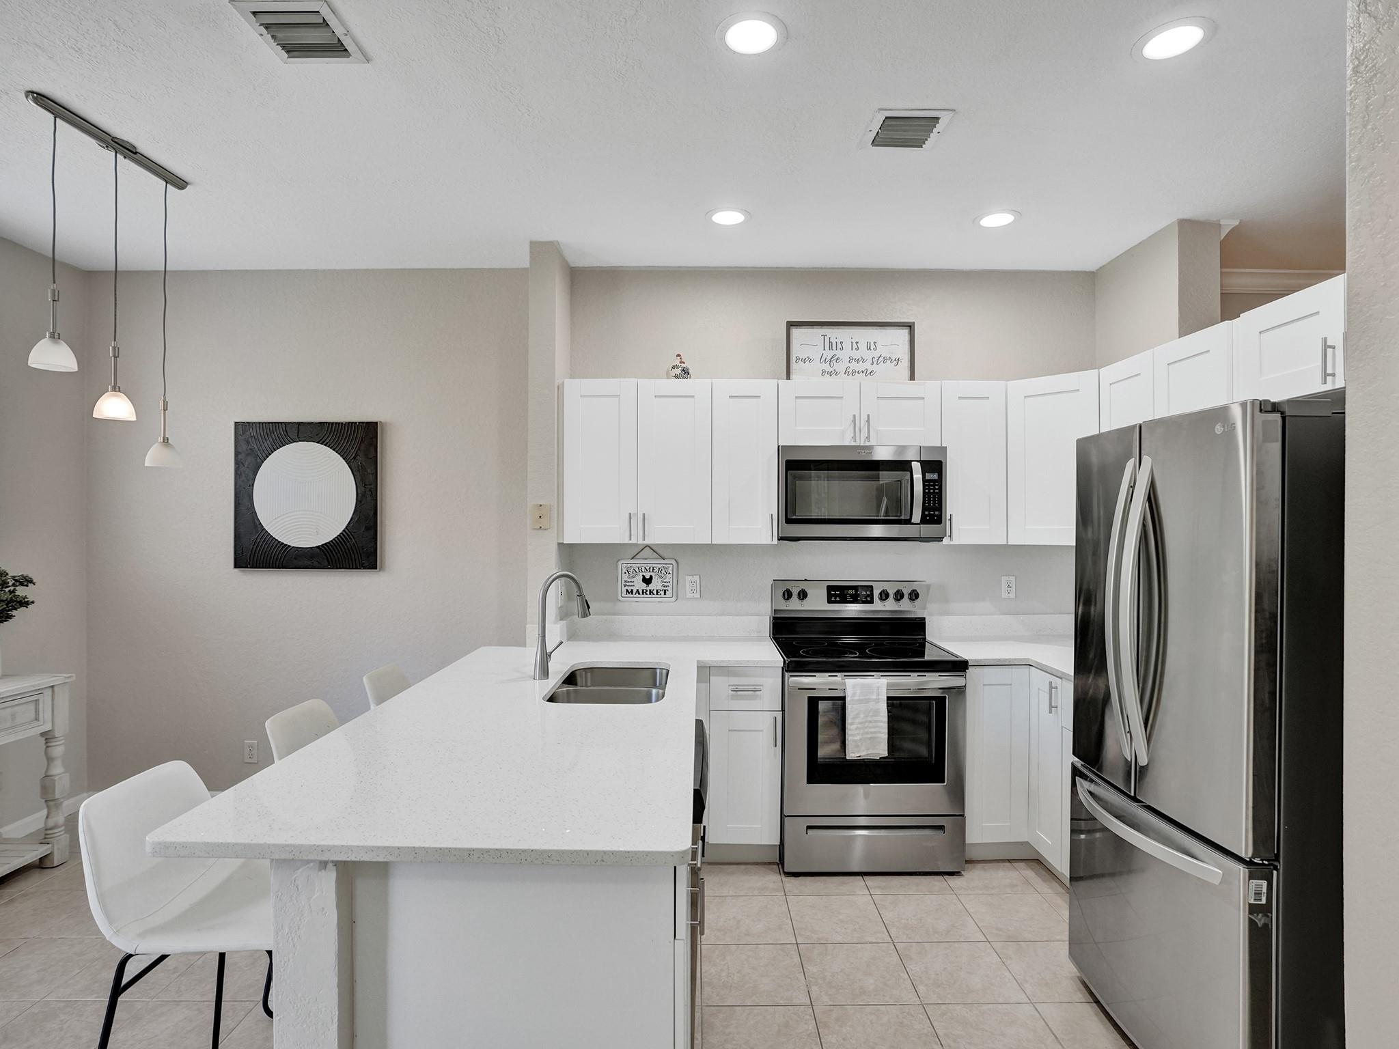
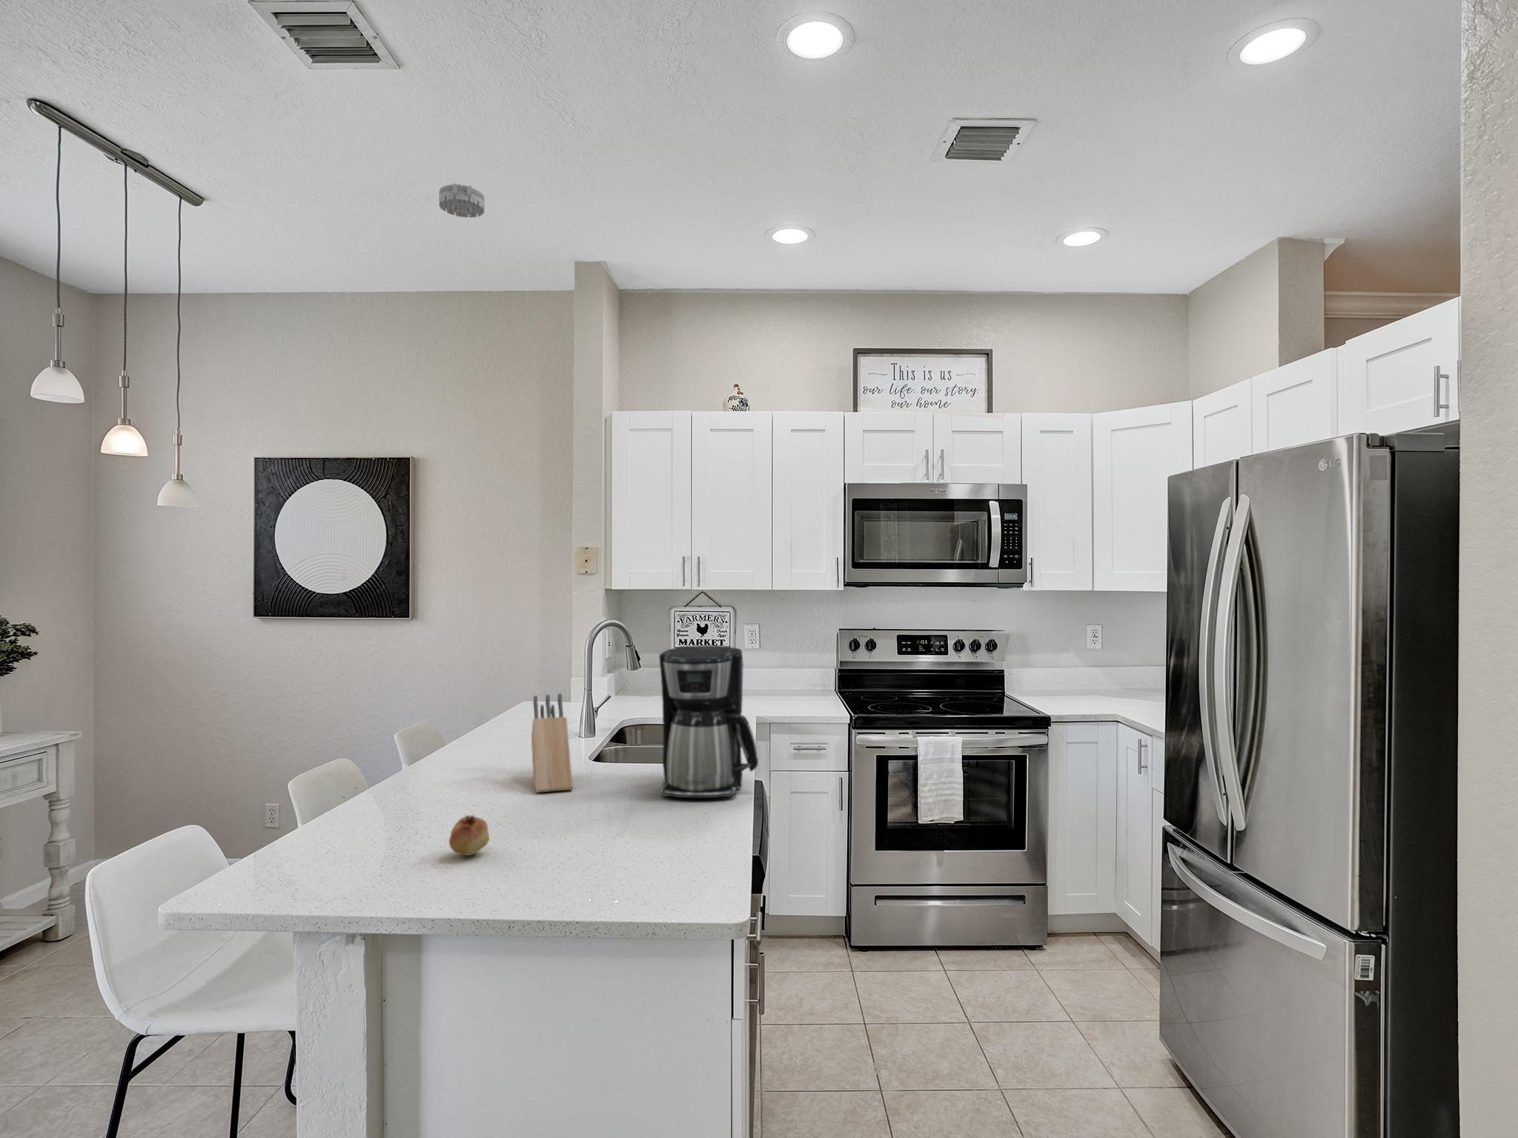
+ smoke detector [437,183,485,219]
+ knife block [531,693,574,794]
+ fruit [448,814,490,856]
+ coffee maker [659,644,759,800]
